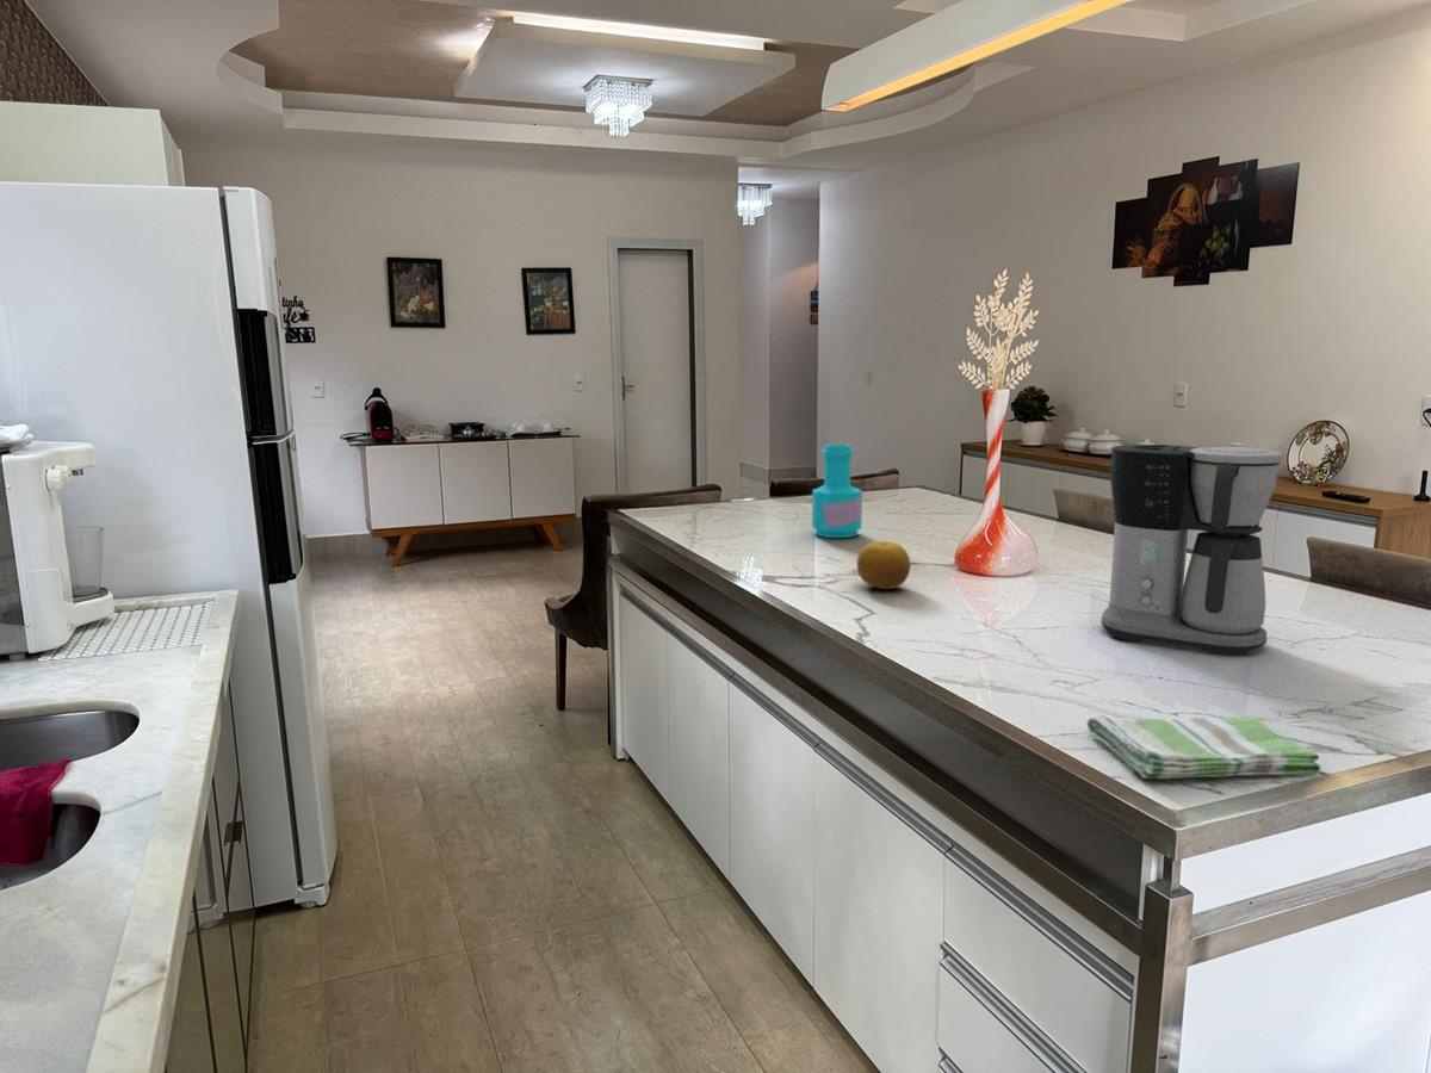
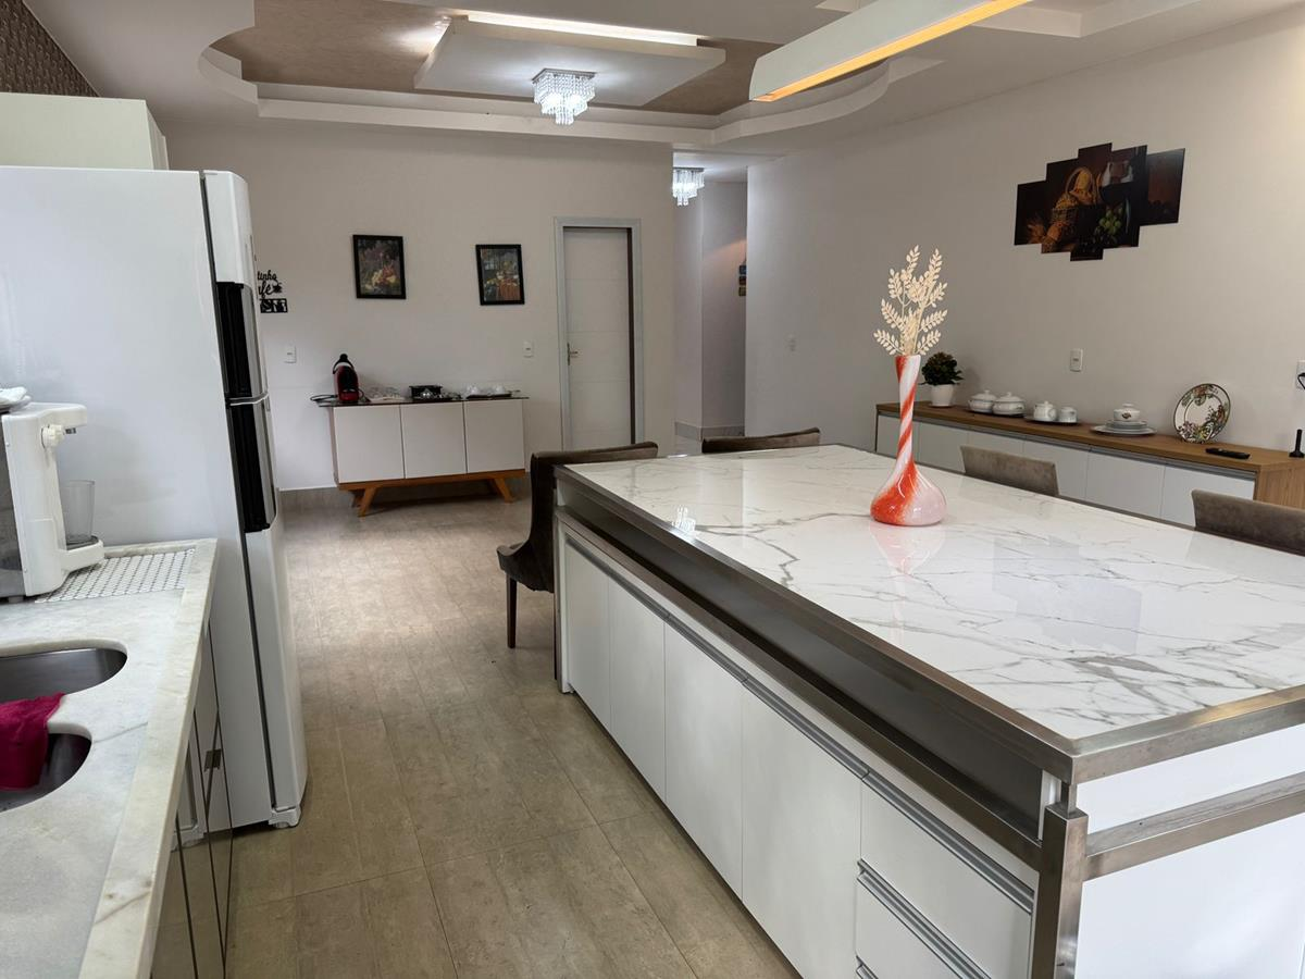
- dish towel [1085,714,1321,780]
- bottle [811,444,863,539]
- fruit [856,540,911,590]
- coffee maker [1099,444,1284,657]
